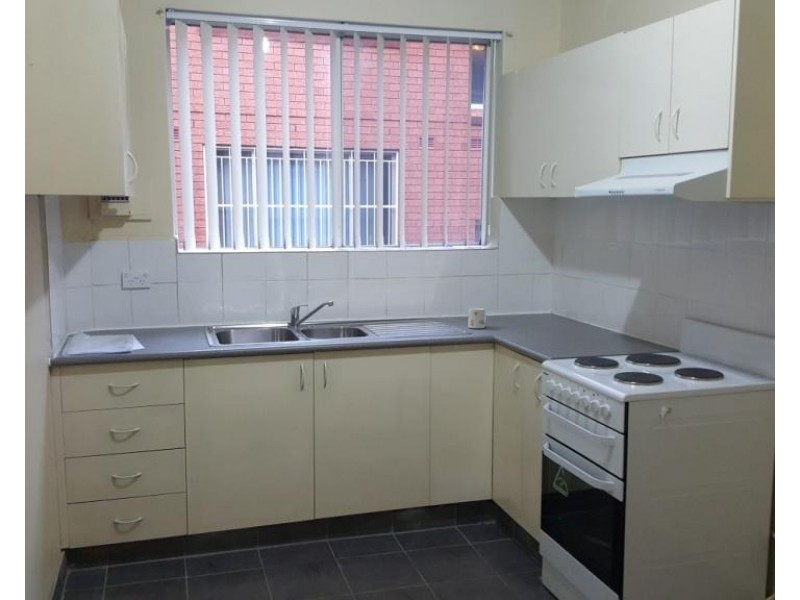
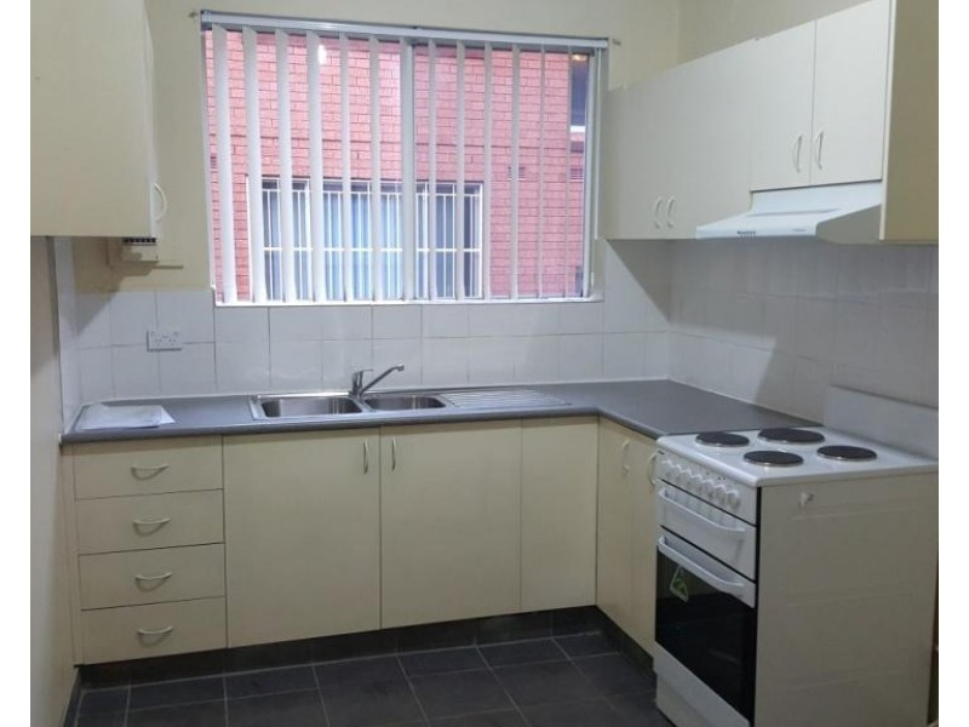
- mug [467,307,487,329]
